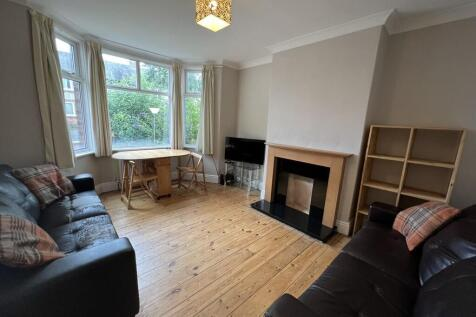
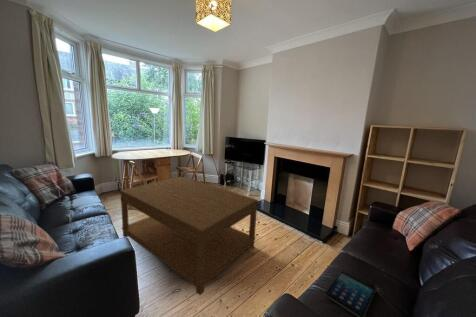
+ tablet [323,270,376,317]
+ coffee table [119,176,259,296]
